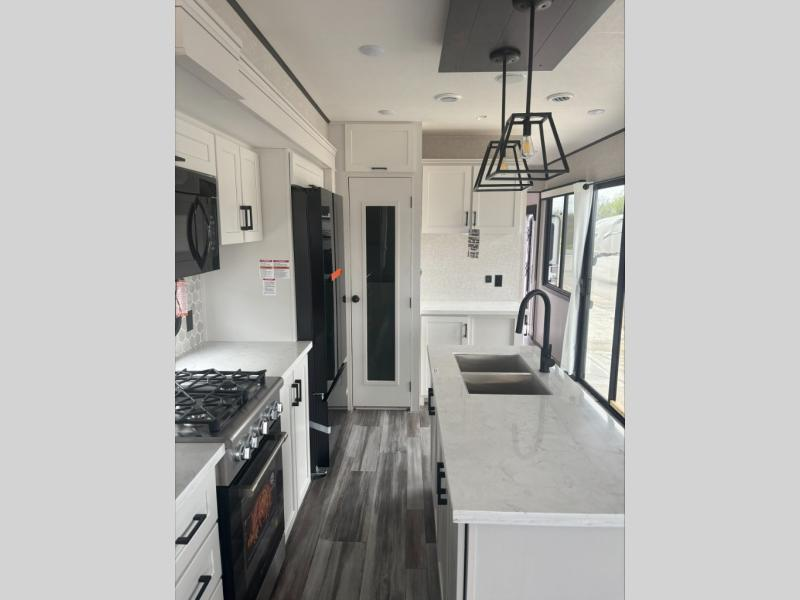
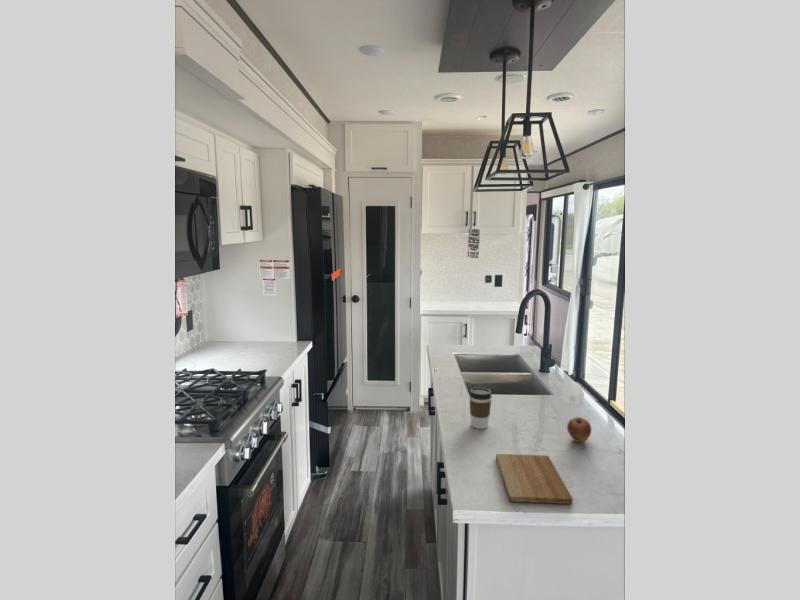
+ cutting board [495,453,574,505]
+ coffee cup [468,387,493,430]
+ fruit [566,416,592,443]
